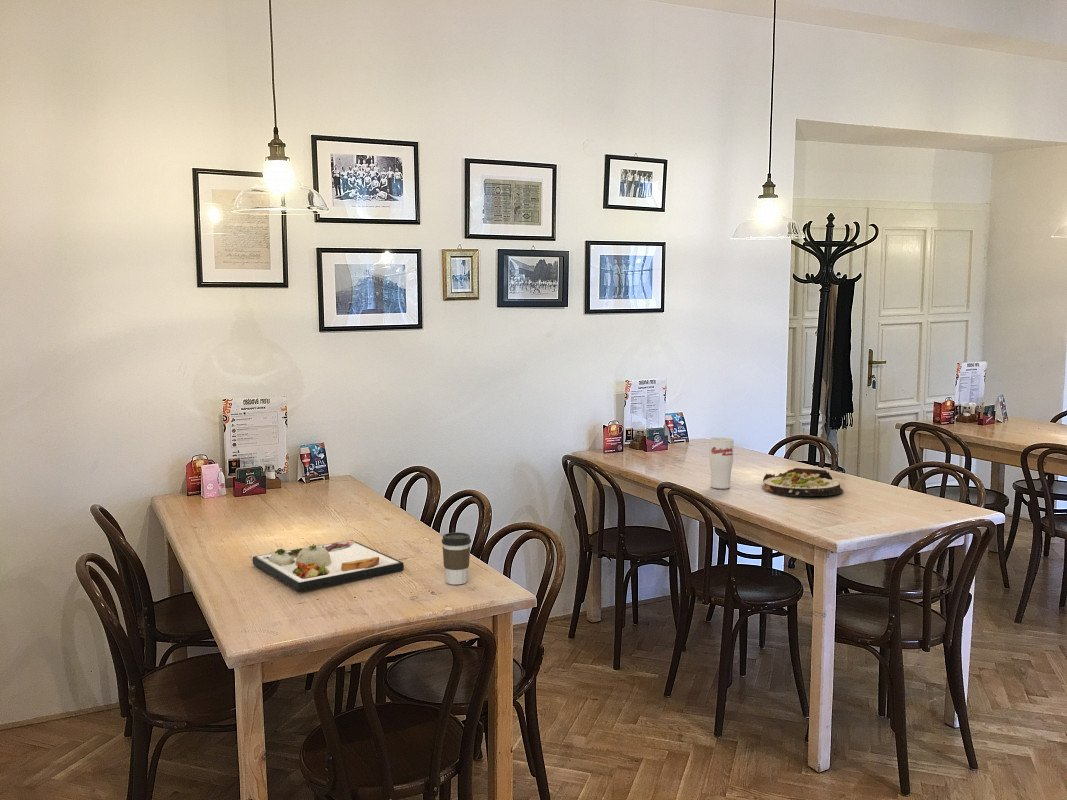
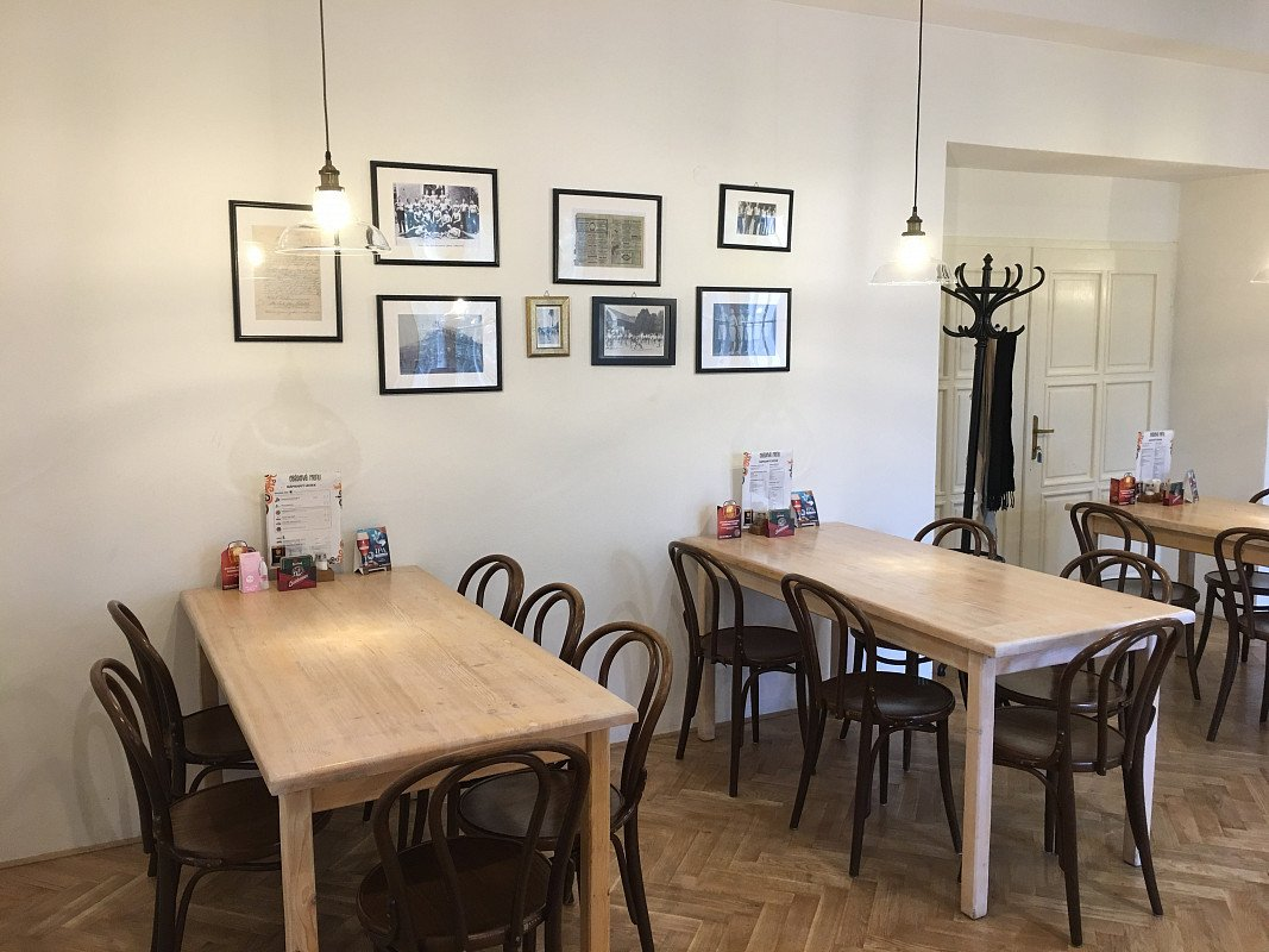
- salad plate [760,467,844,497]
- coffee cup [441,531,472,585]
- dinner plate [251,539,405,592]
- cup [709,437,735,490]
